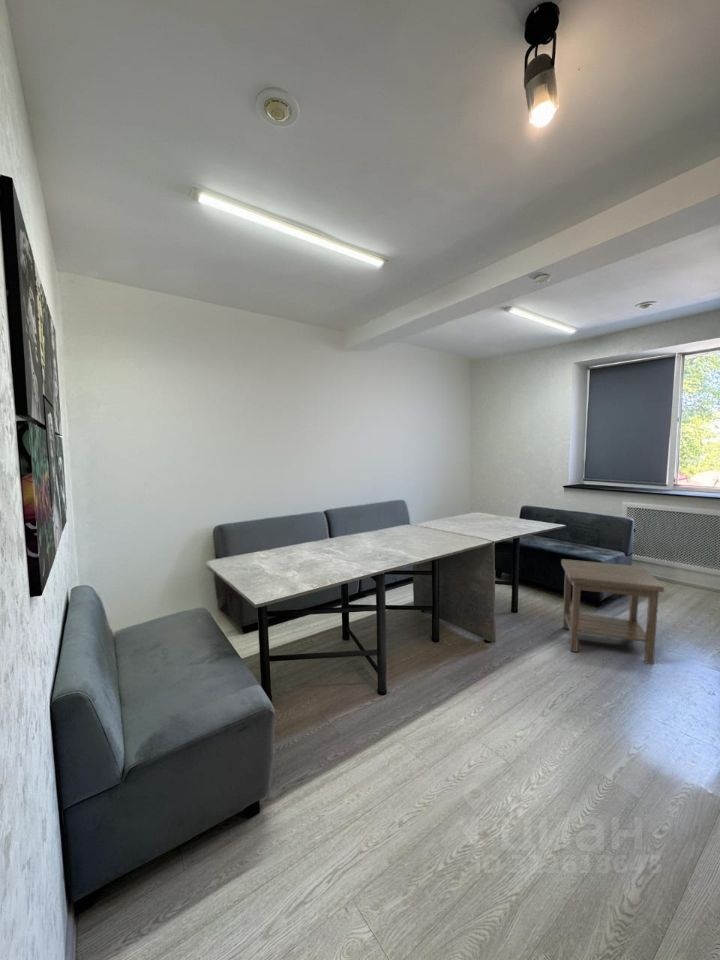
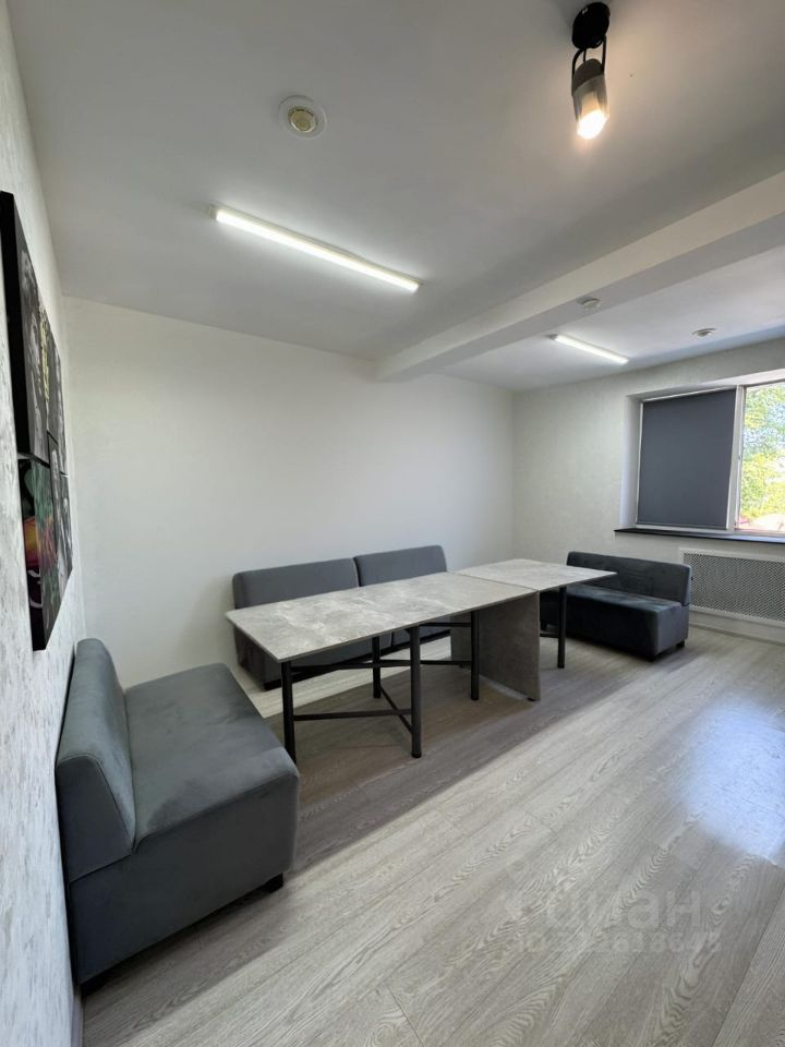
- side table [560,558,666,666]
